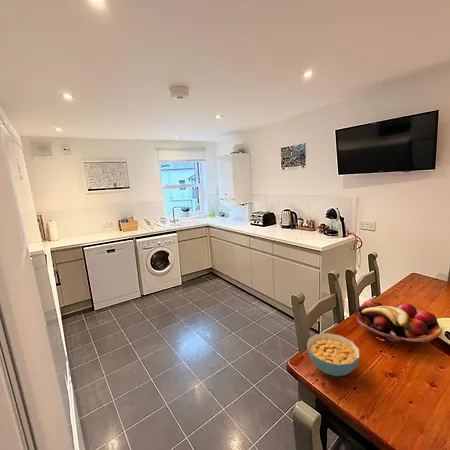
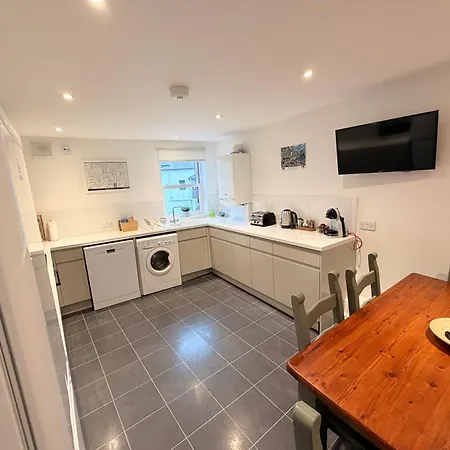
- cereal bowl [306,332,361,377]
- fruit basket [356,300,443,344]
